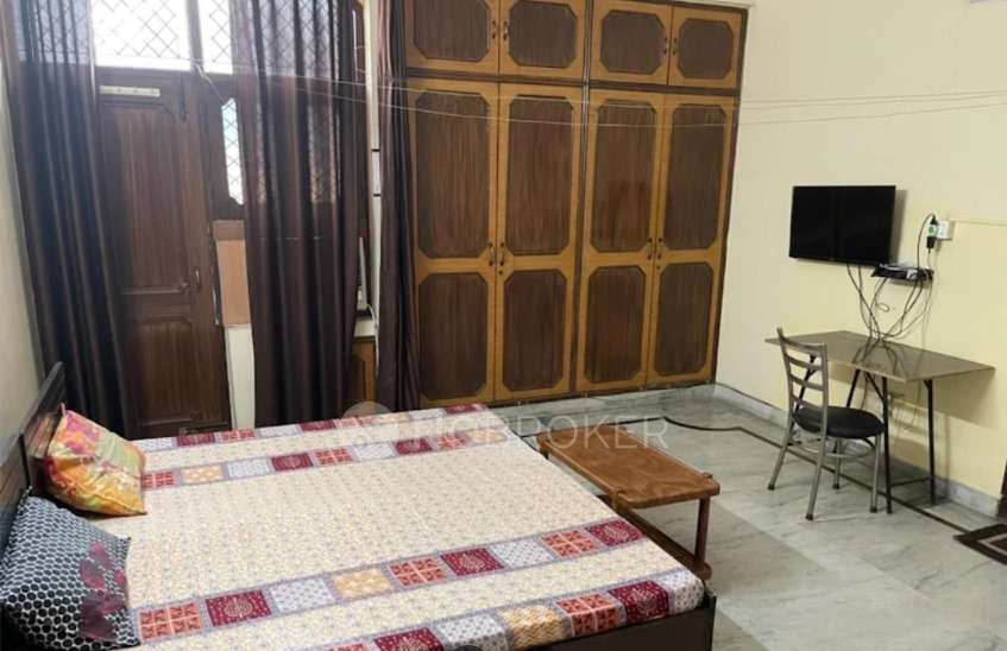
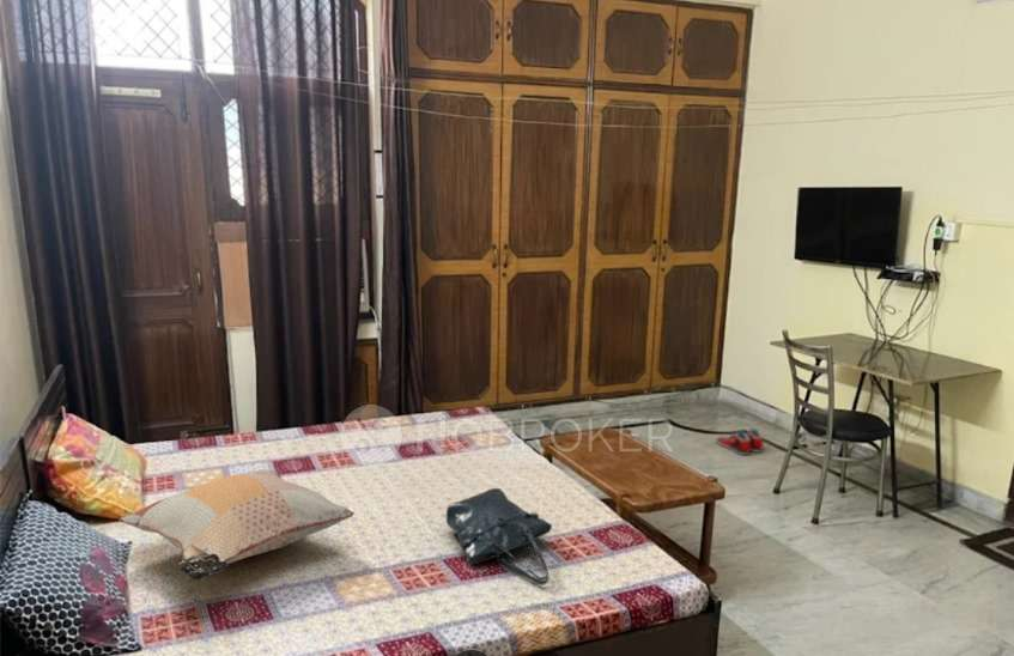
+ decorative pillow [117,468,356,581]
+ shoe [715,427,765,456]
+ tote bag [445,487,553,587]
